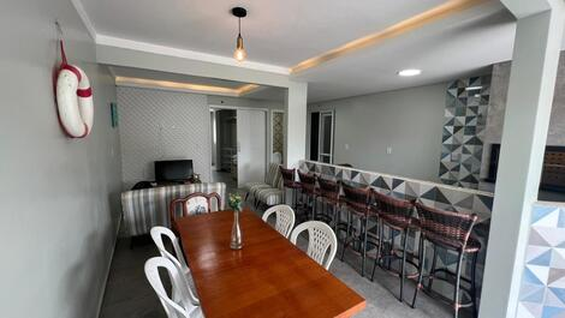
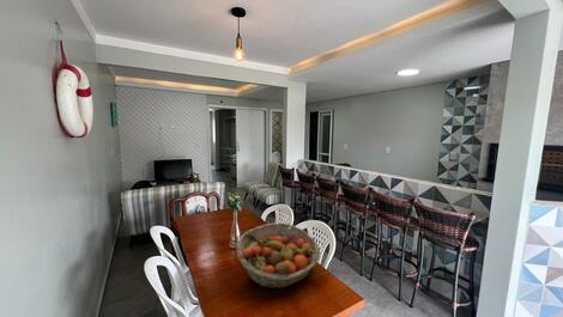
+ fruit basket [235,221,321,289]
